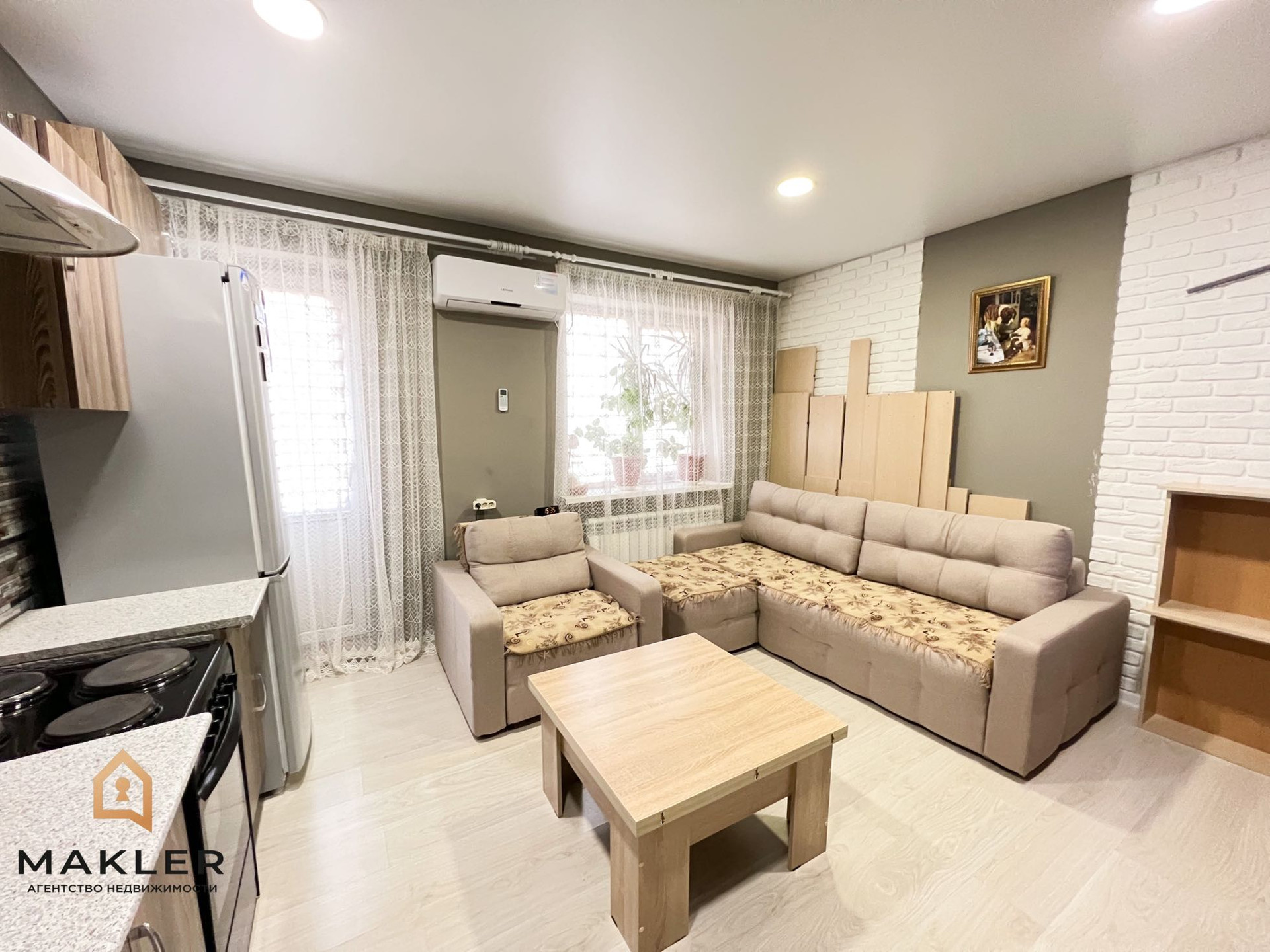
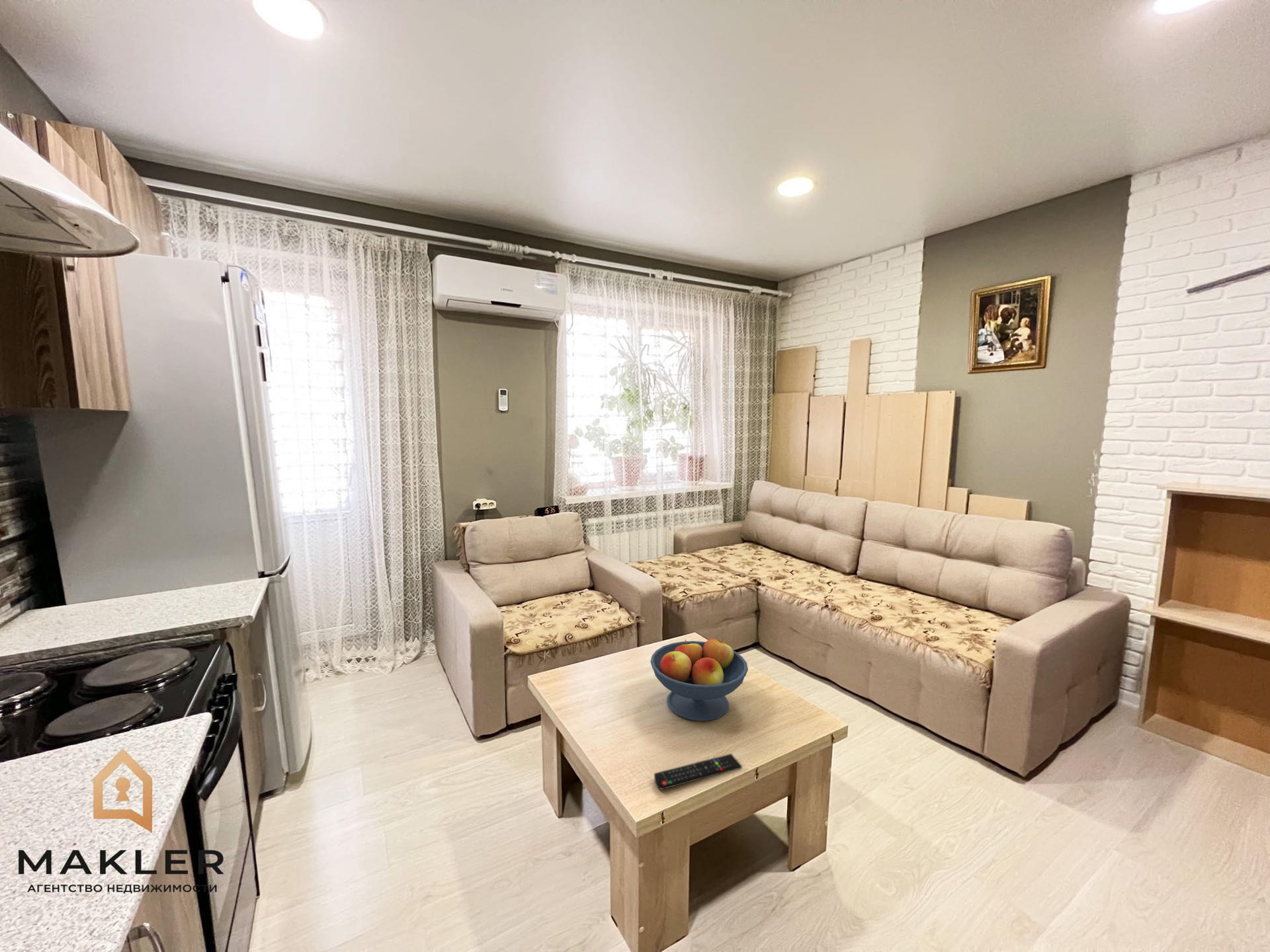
+ fruit bowl [650,637,749,722]
+ remote control [654,753,742,790]
